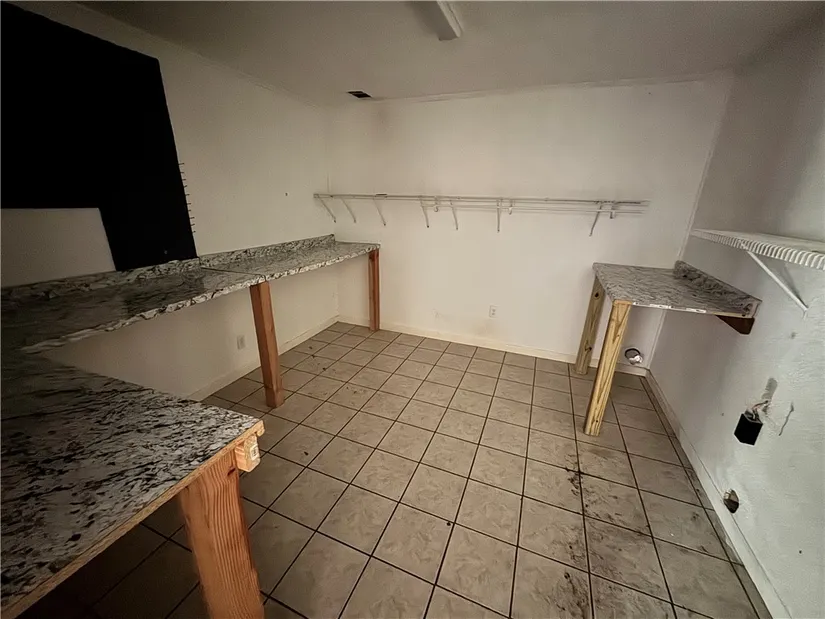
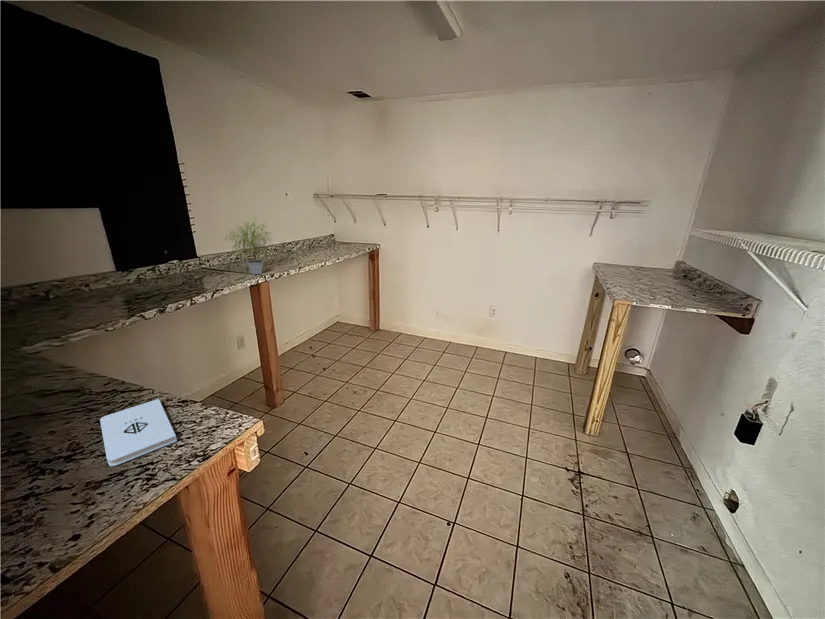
+ notepad [99,398,178,467]
+ potted plant [224,215,275,275]
